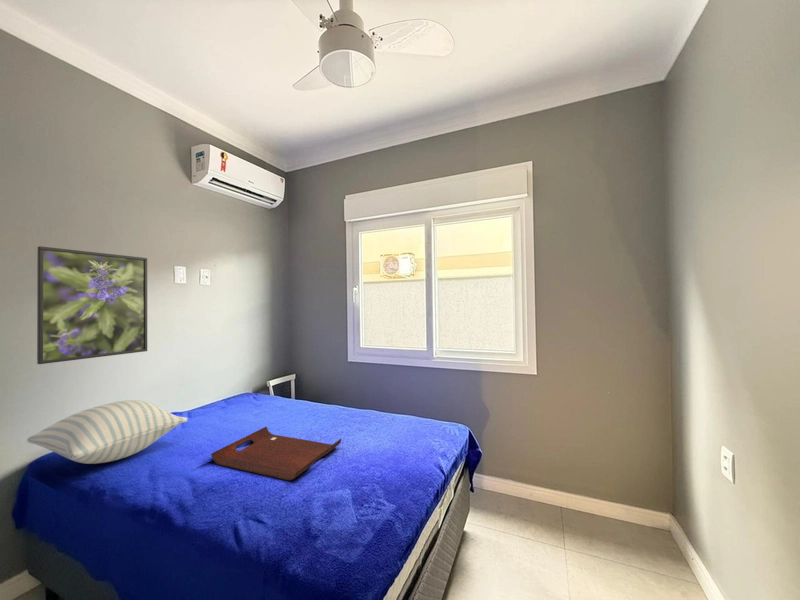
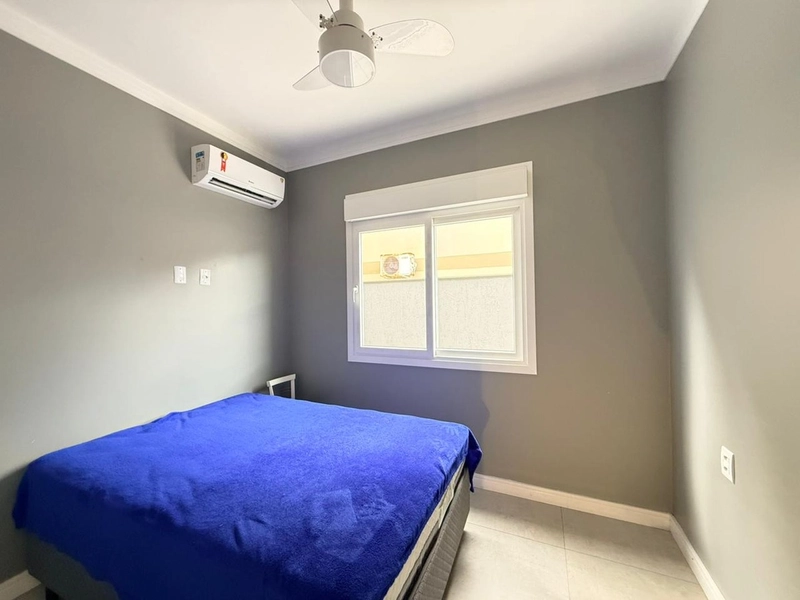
- serving tray [210,426,342,481]
- pillow [26,399,188,465]
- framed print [36,245,148,365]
